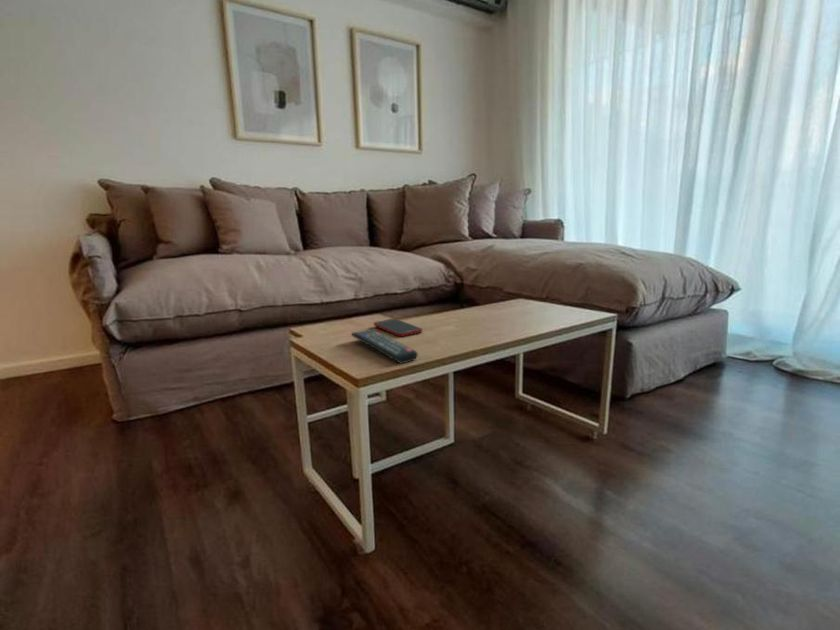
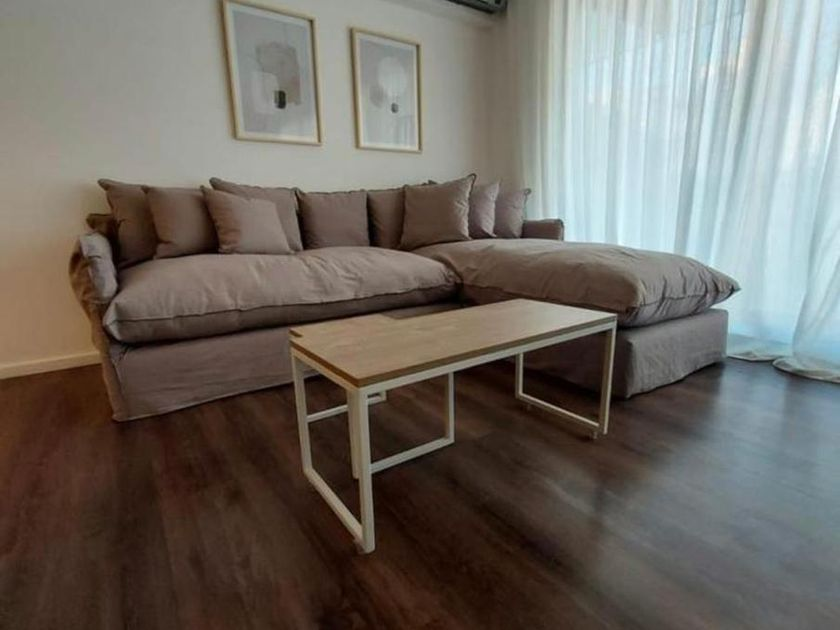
- cell phone [373,318,423,338]
- remote control [351,328,419,365]
